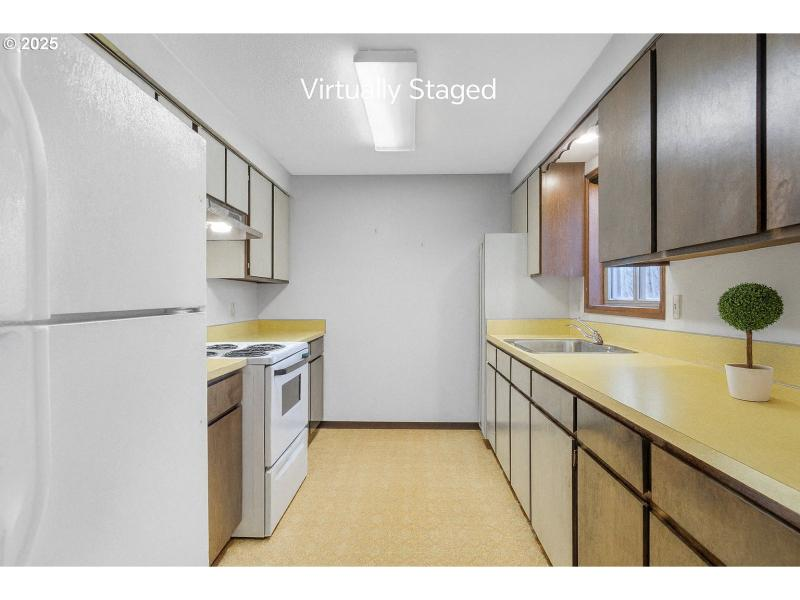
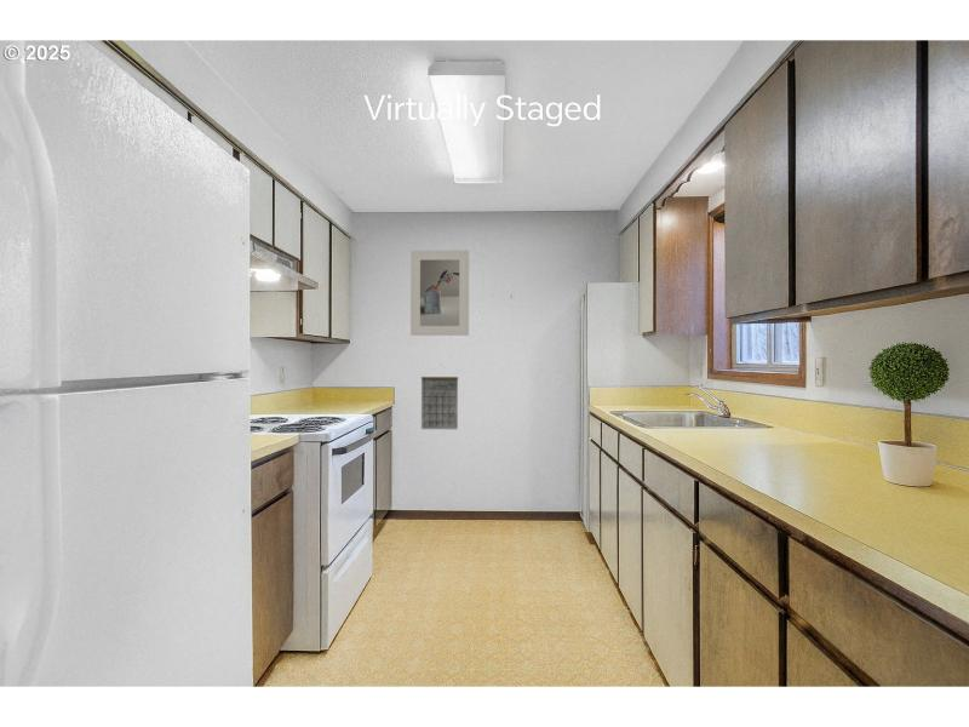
+ calendar [420,365,459,430]
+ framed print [409,250,470,337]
